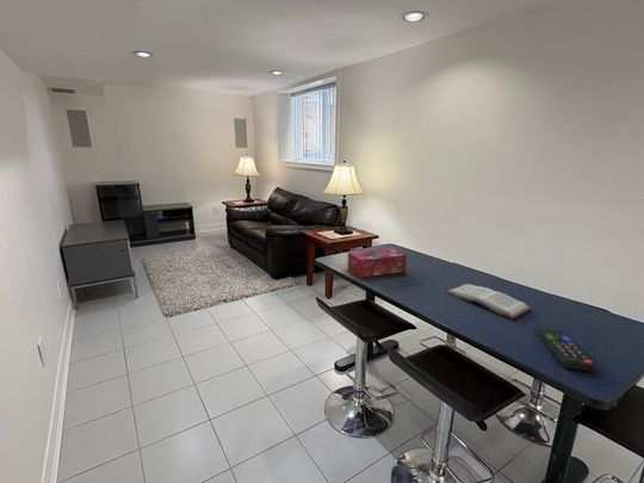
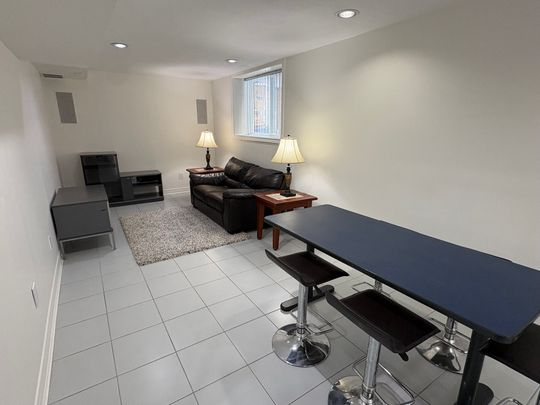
- remote control [537,328,597,372]
- book [445,283,532,320]
- tissue box [347,247,408,279]
